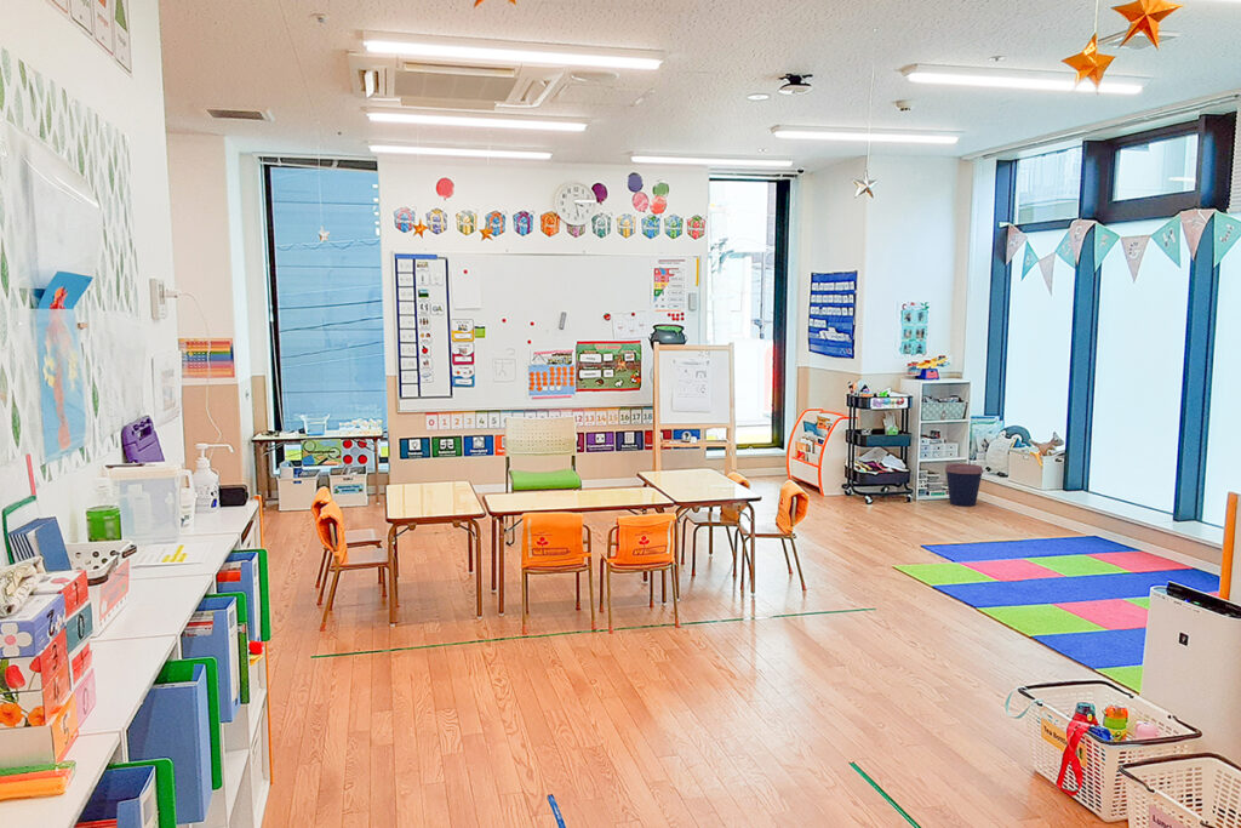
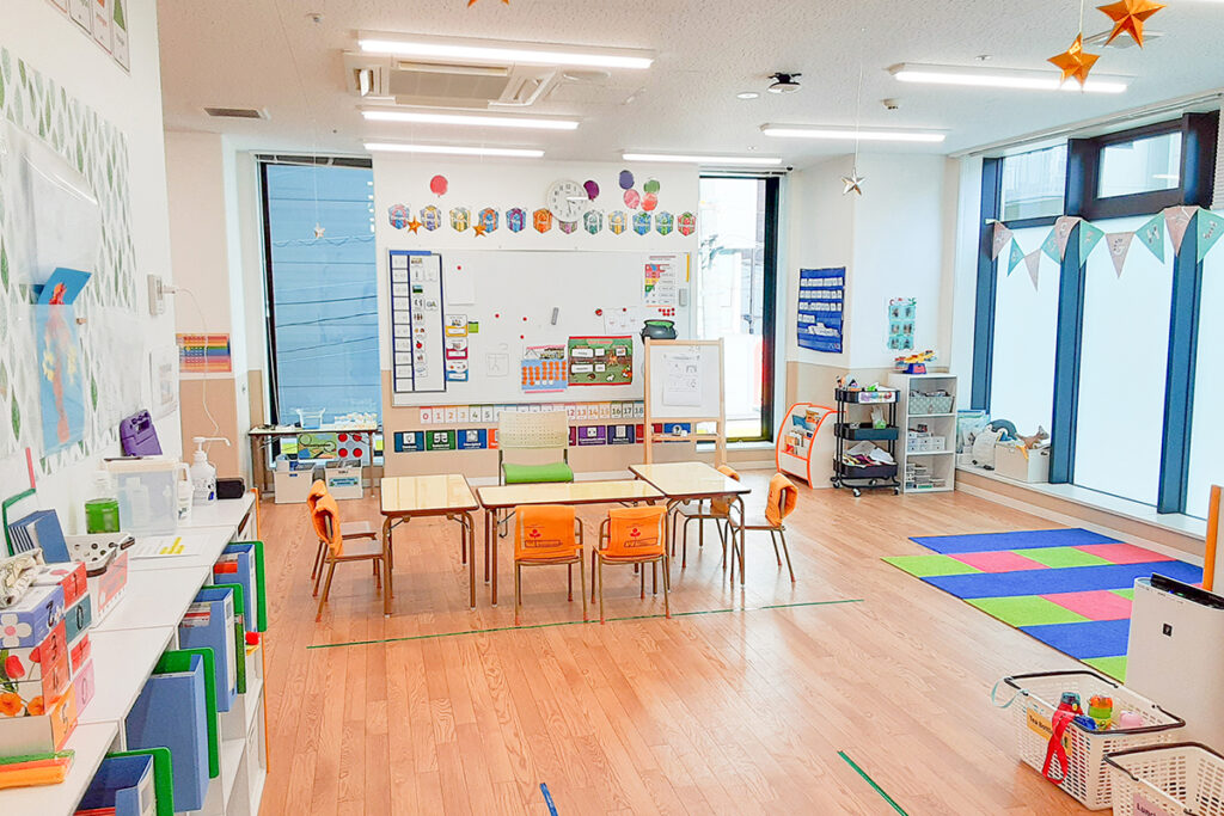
- coffee cup [944,462,984,507]
